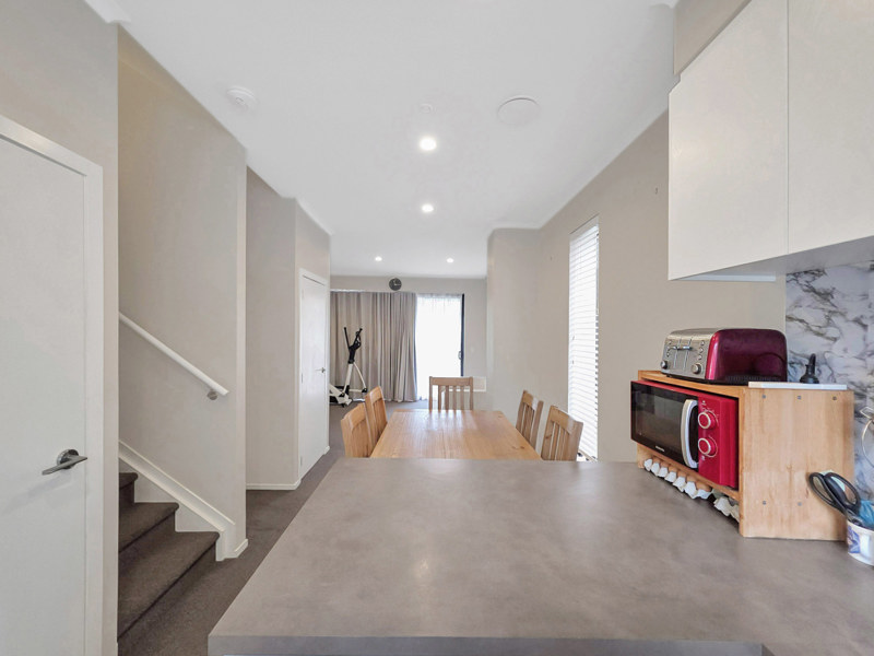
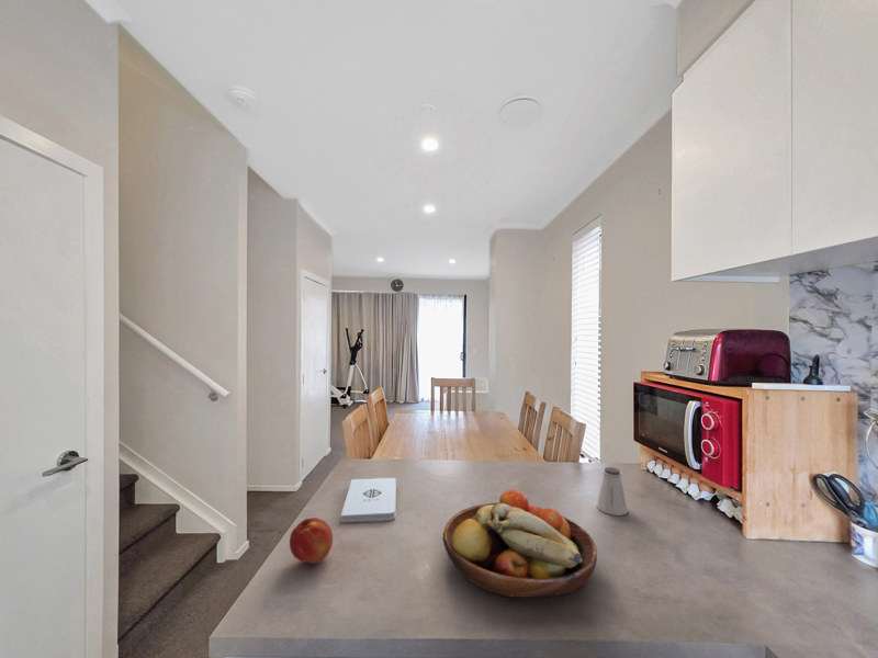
+ fruit bowl [441,489,598,599]
+ notepad [340,477,397,523]
+ peach [289,517,334,565]
+ saltshaker [596,466,629,517]
